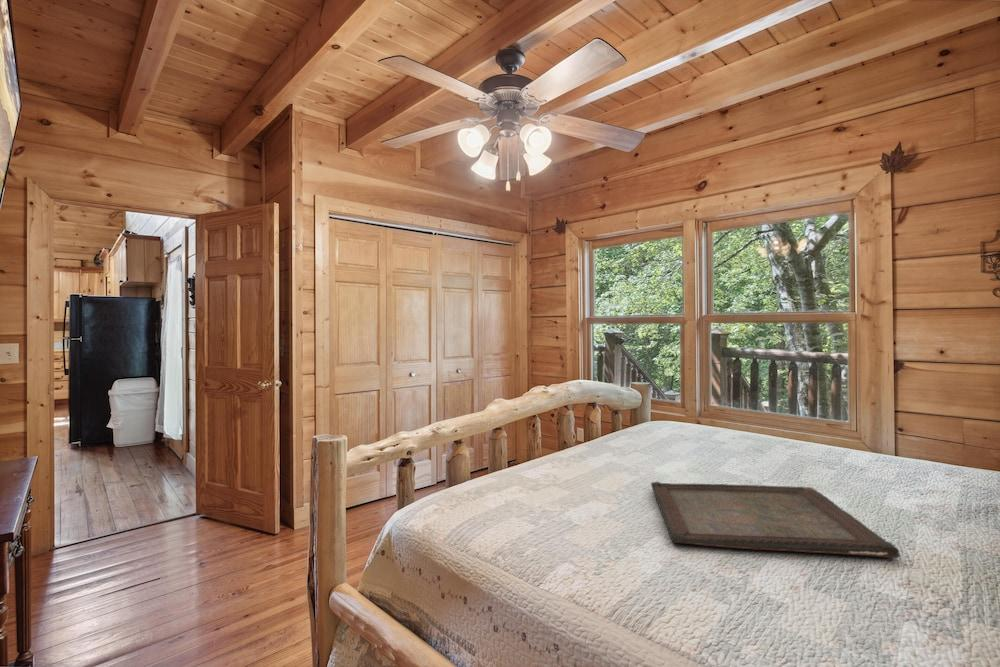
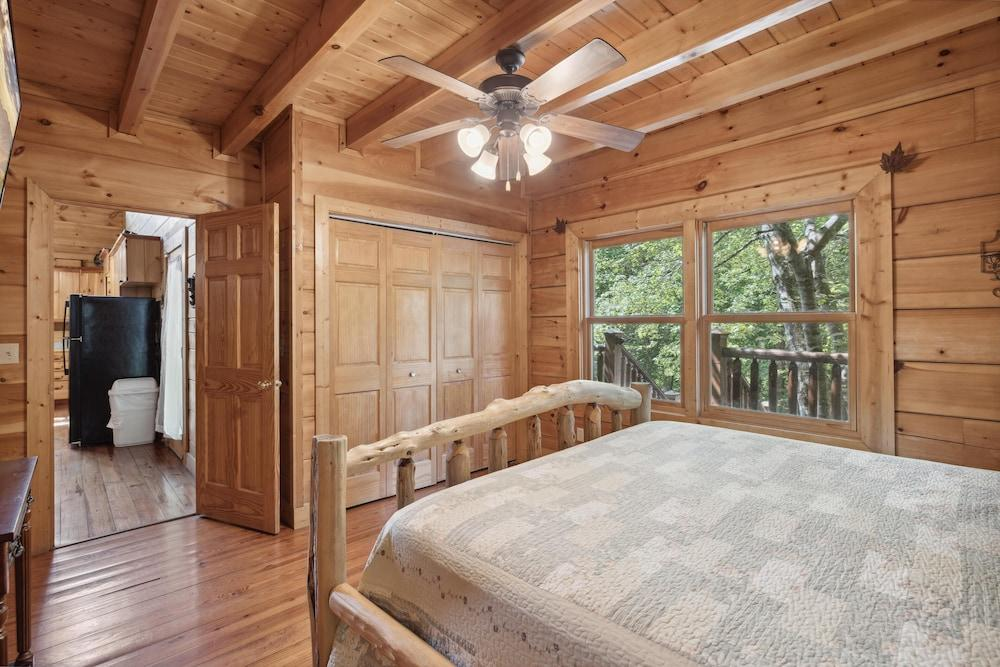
- serving tray [650,481,901,559]
